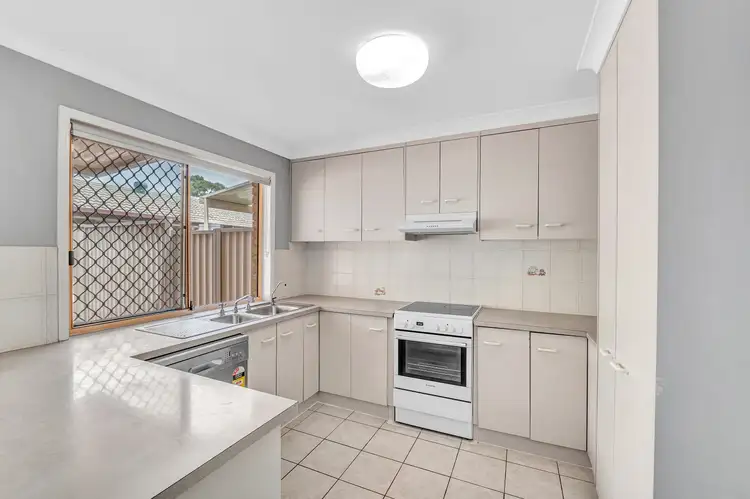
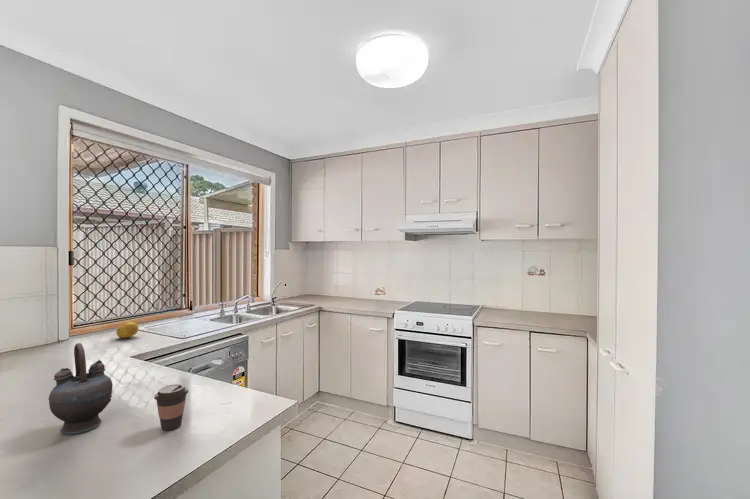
+ teapot [48,342,114,435]
+ coffee cup [153,383,189,432]
+ fruit [115,321,139,339]
